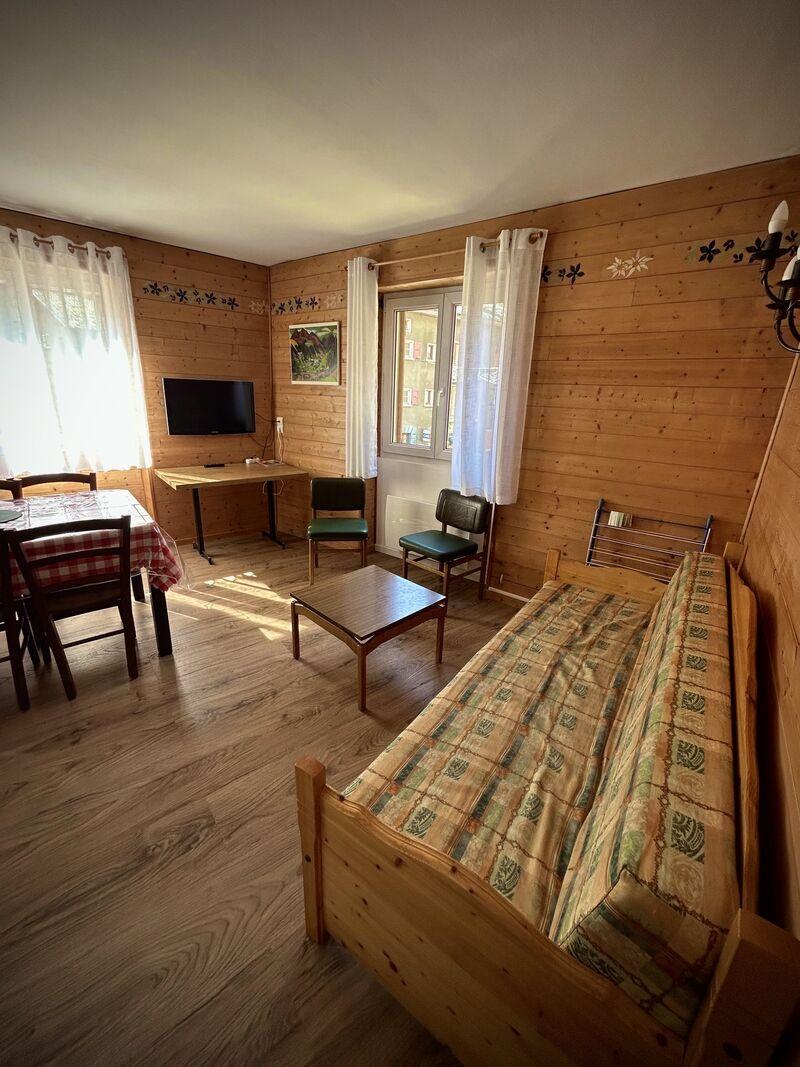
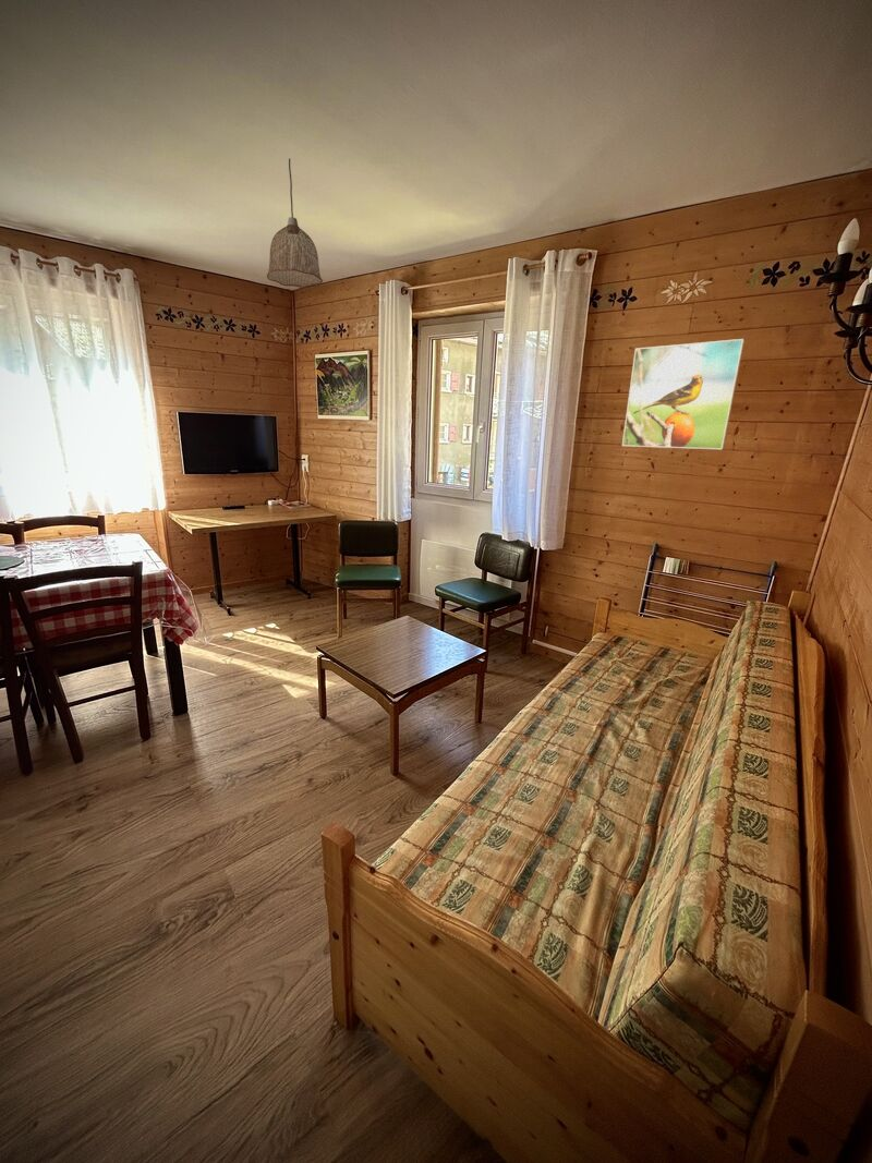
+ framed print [621,338,746,450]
+ pendant lamp [266,158,324,289]
